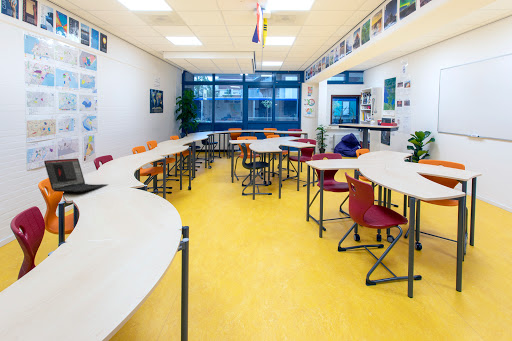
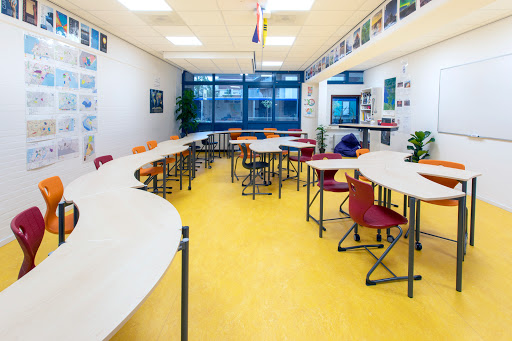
- laptop [43,158,109,193]
